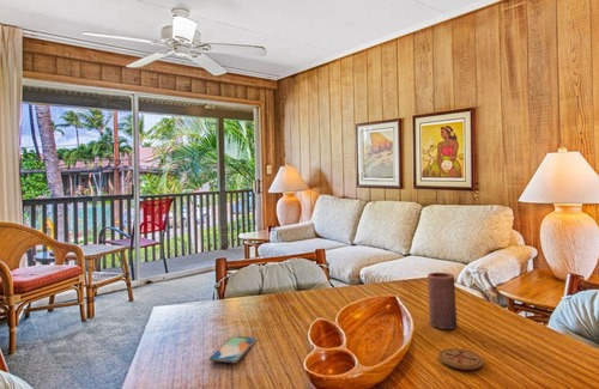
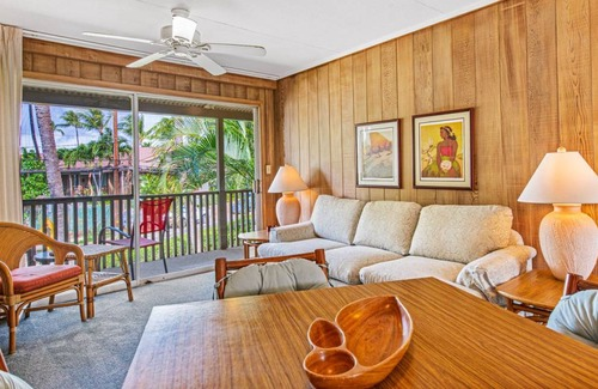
- coaster [437,347,485,371]
- smartphone [208,335,258,364]
- candle [426,272,458,330]
